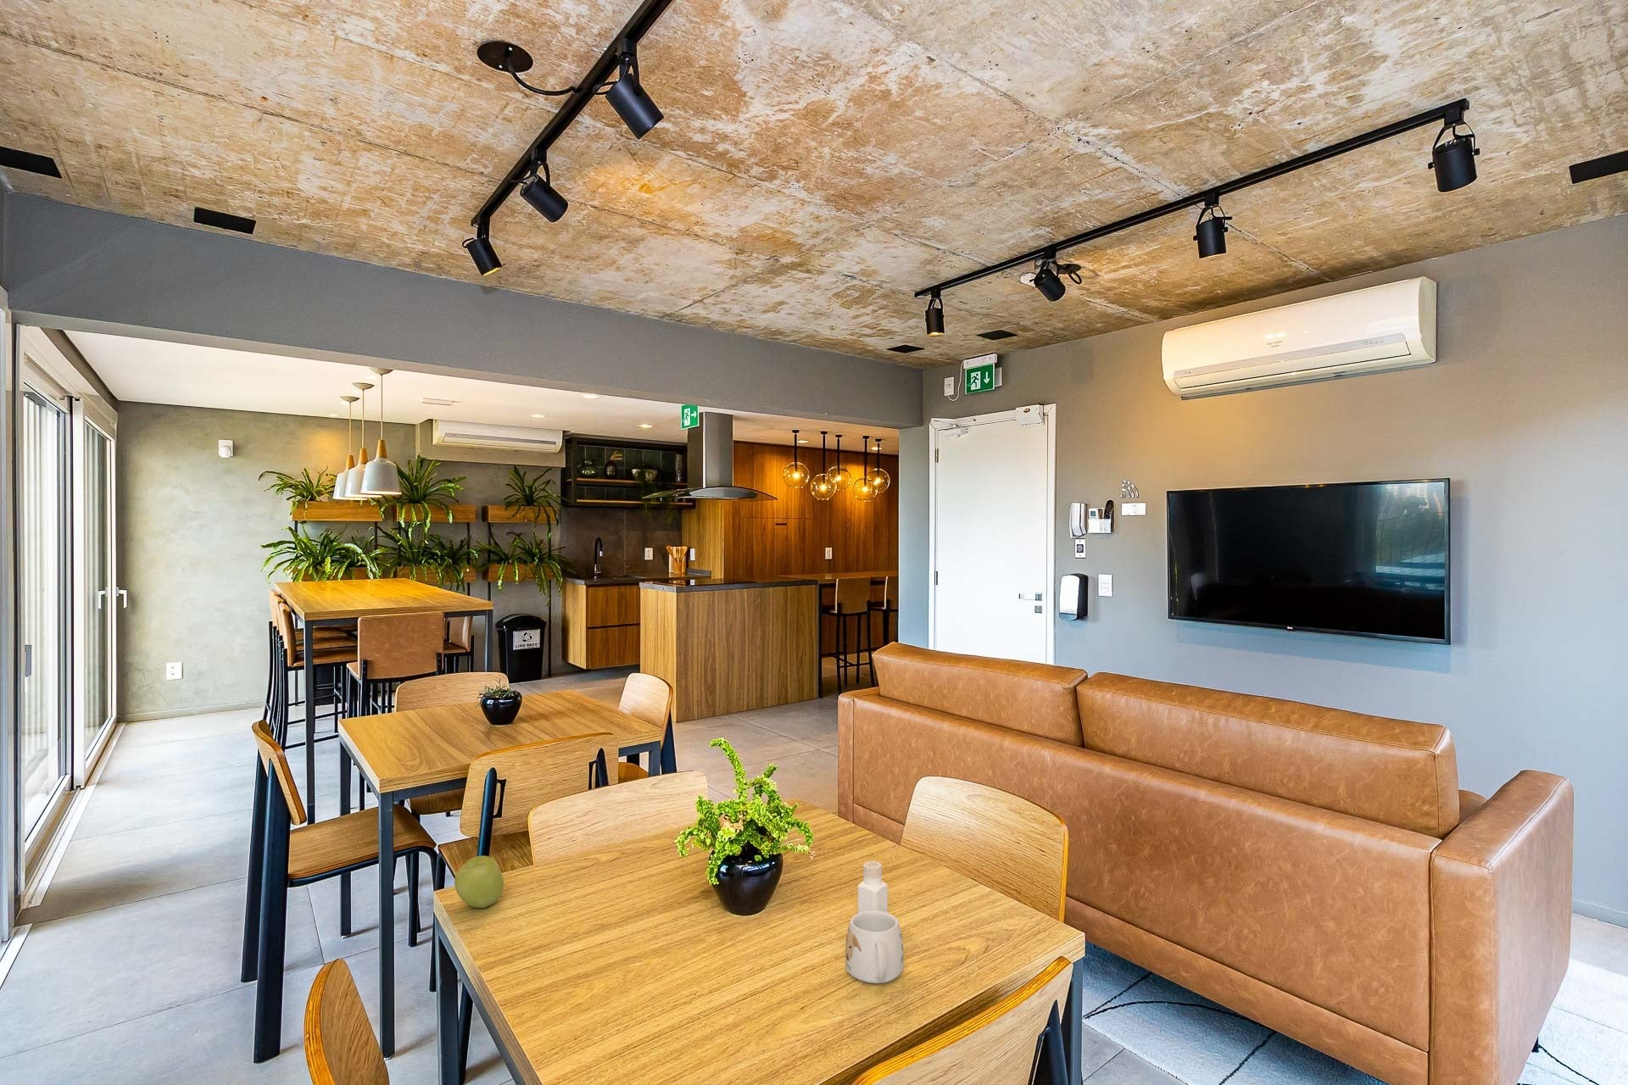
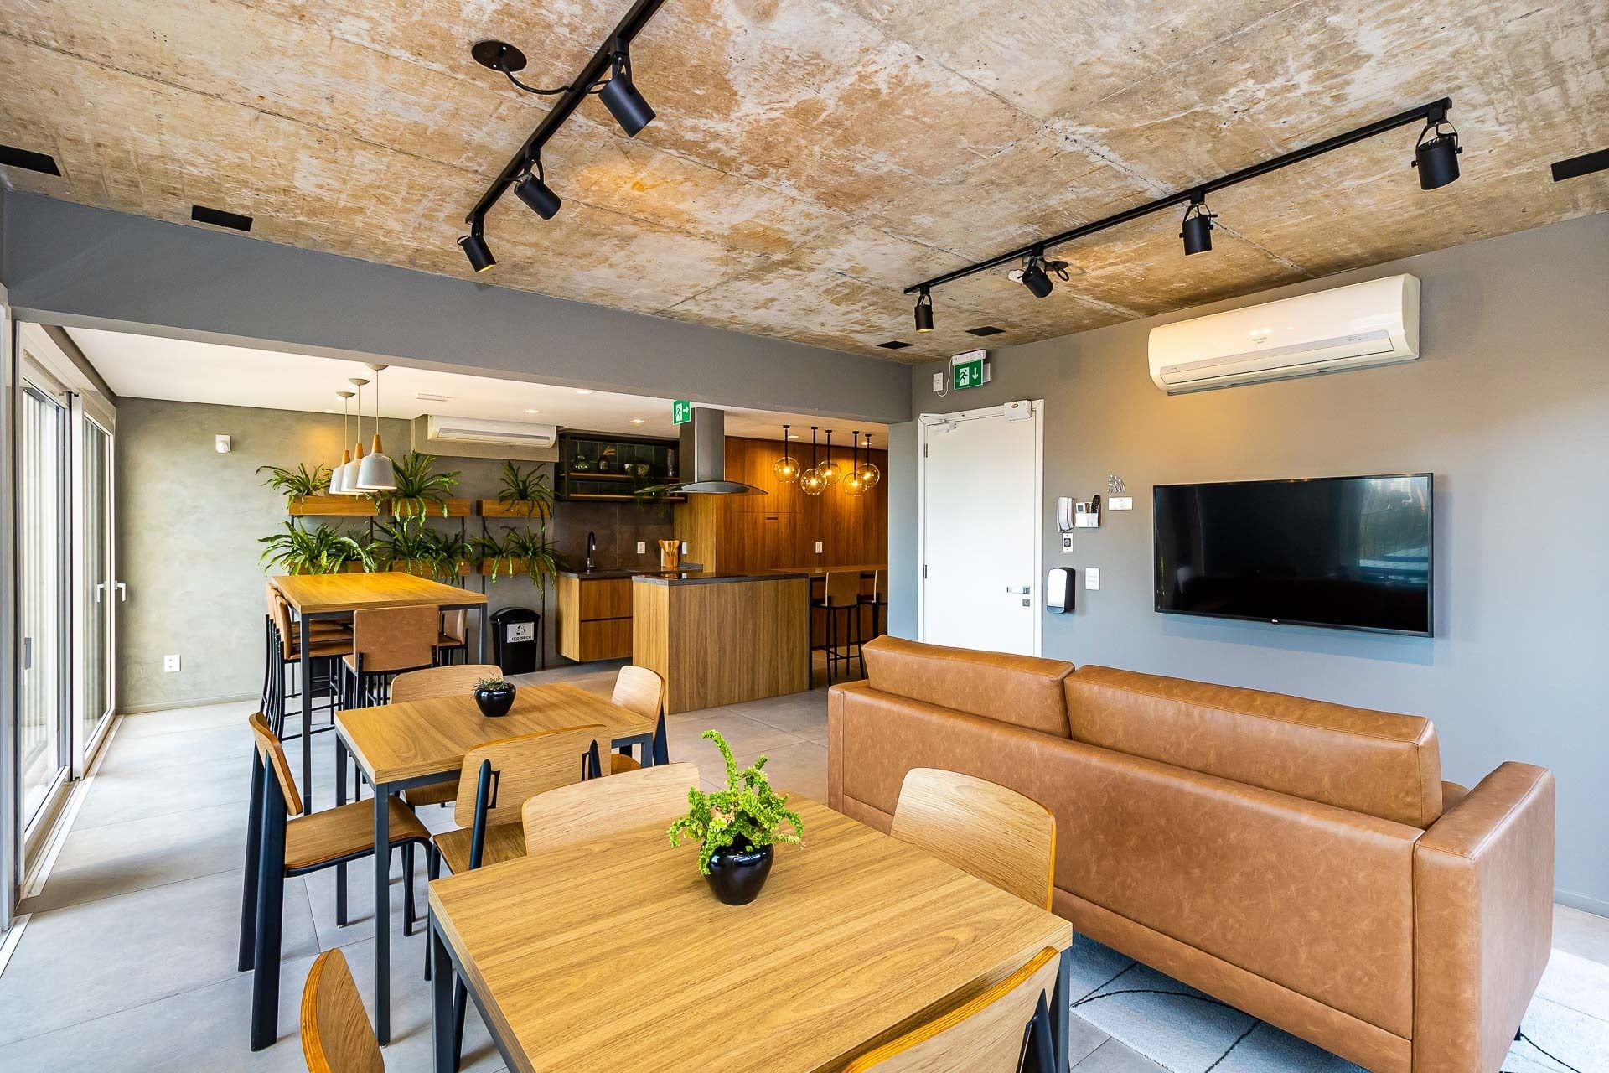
- apple [453,855,504,908]
- pepper shaker [858,860,889,913]
- mug [844,911,905,984]
